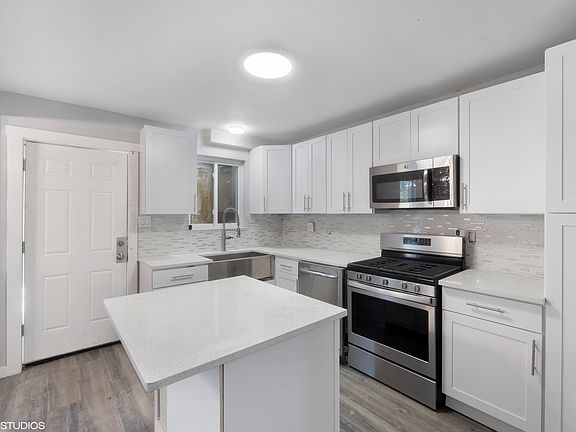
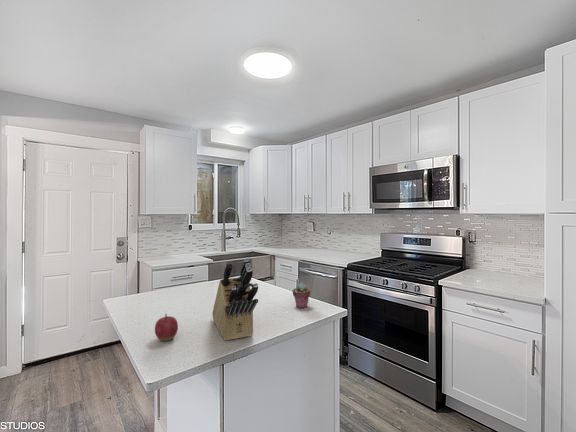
+ knife block [211,257,259,341]
+ apple [154,313,179,342]
+ potted succulent [291,282,311,309]
